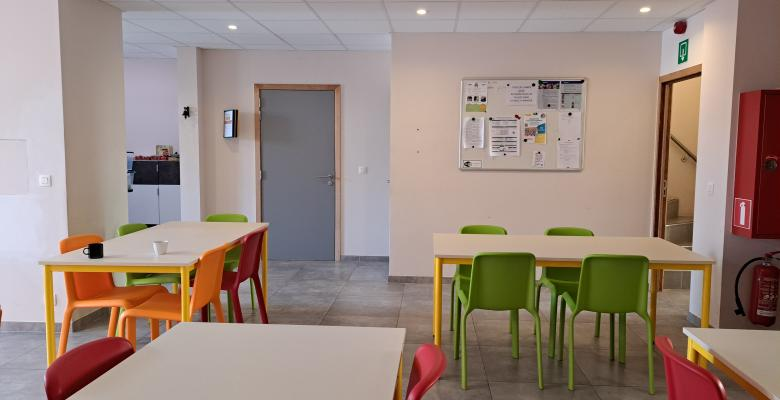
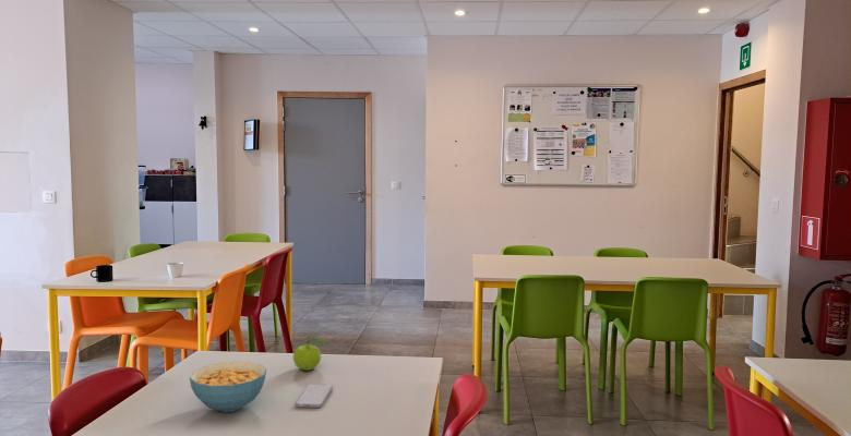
+ fruit [292,337,331,372]
+ cereal bowl [189,361,267,413]
+ smartphone [295,383,334,409]
